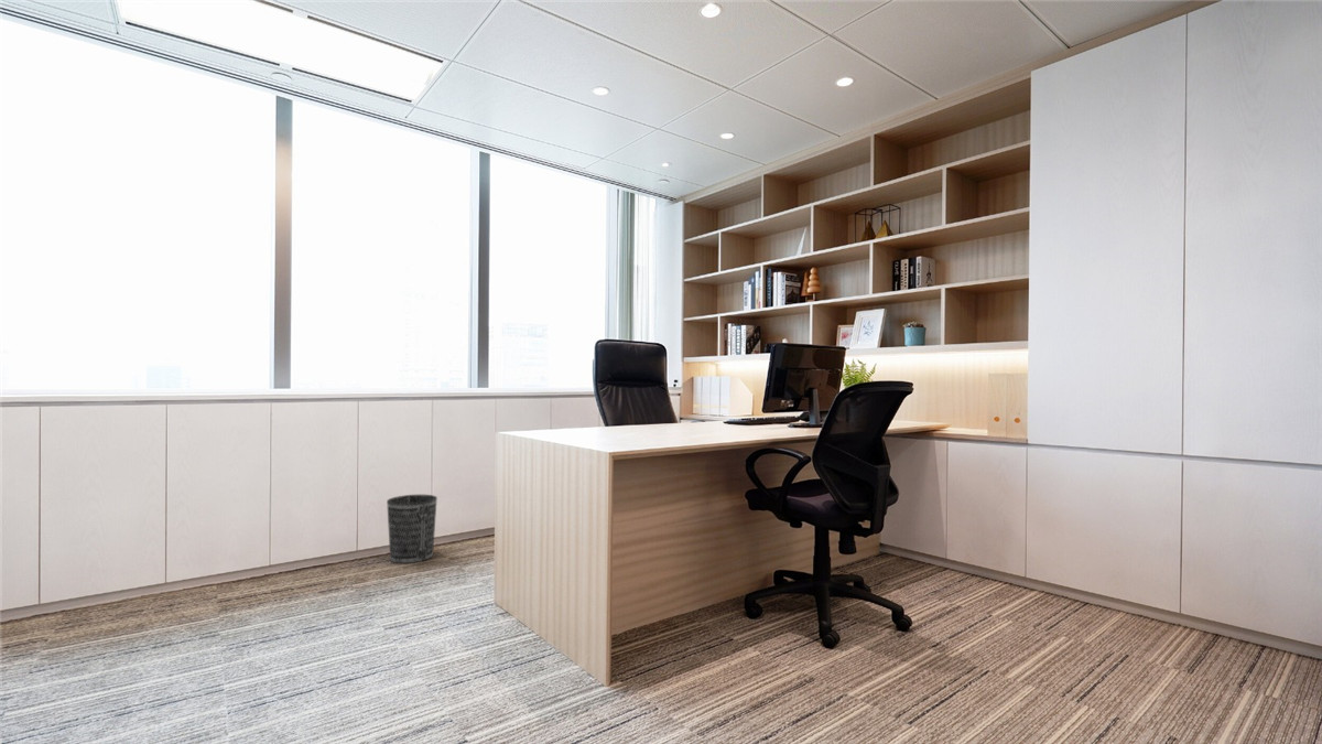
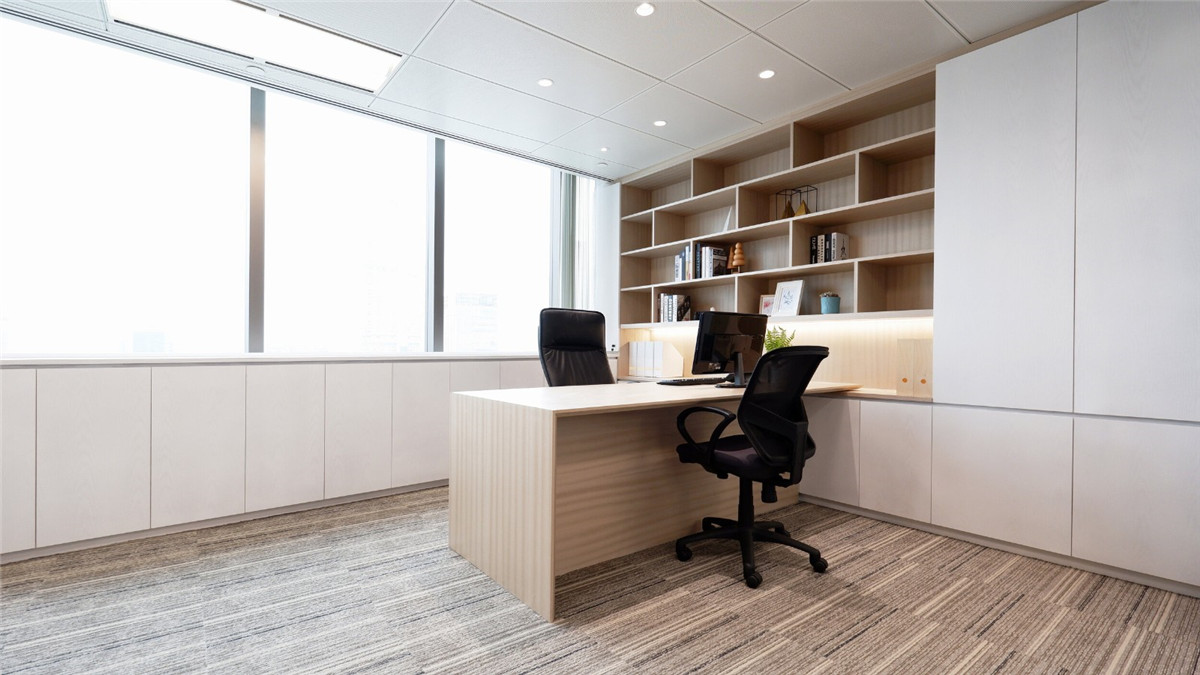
- wastebasket [386,494,438,564]
